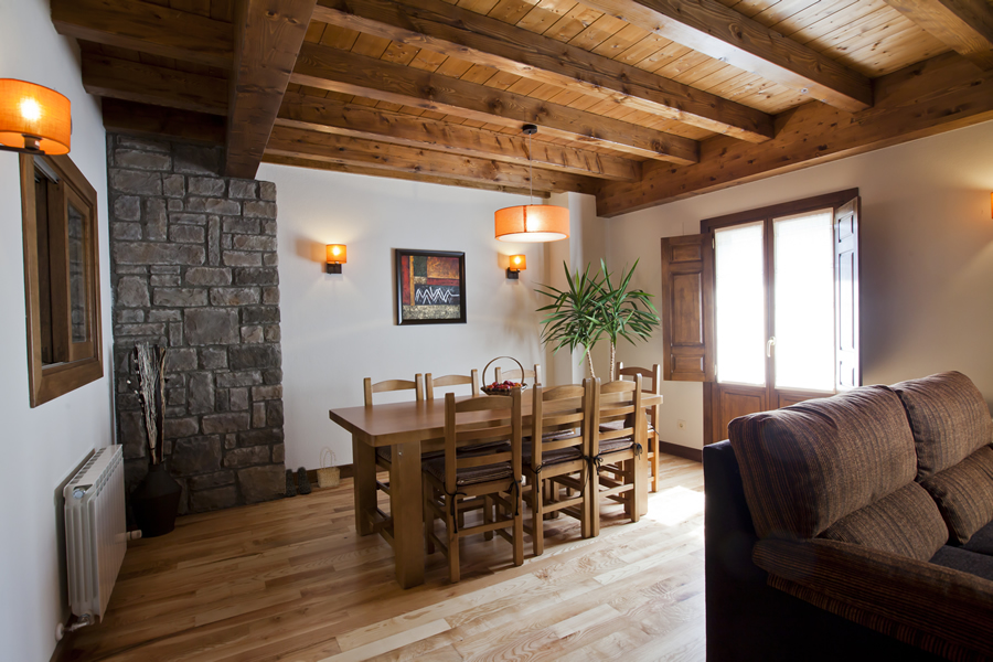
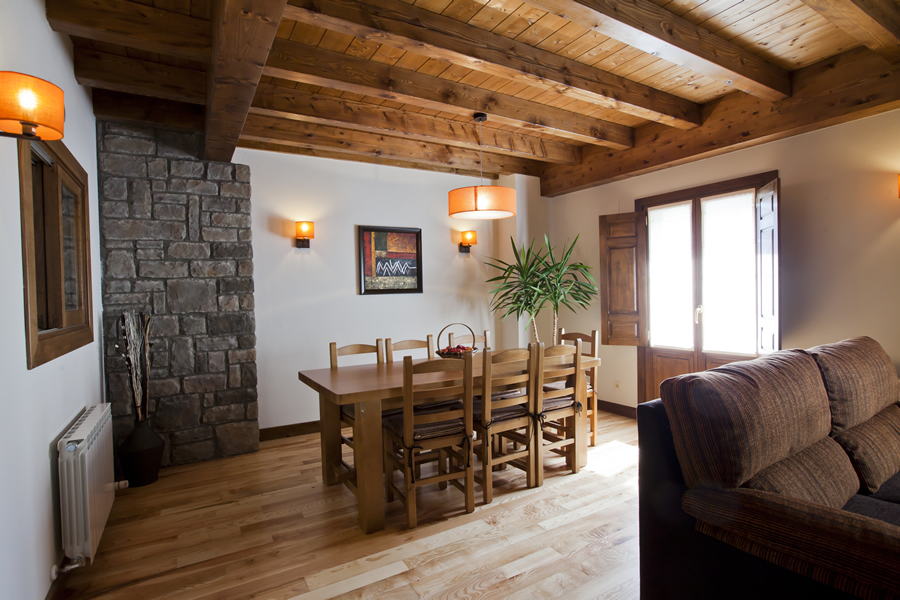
- basket [316,446,341,489]
- boots [284,466,312,498]
